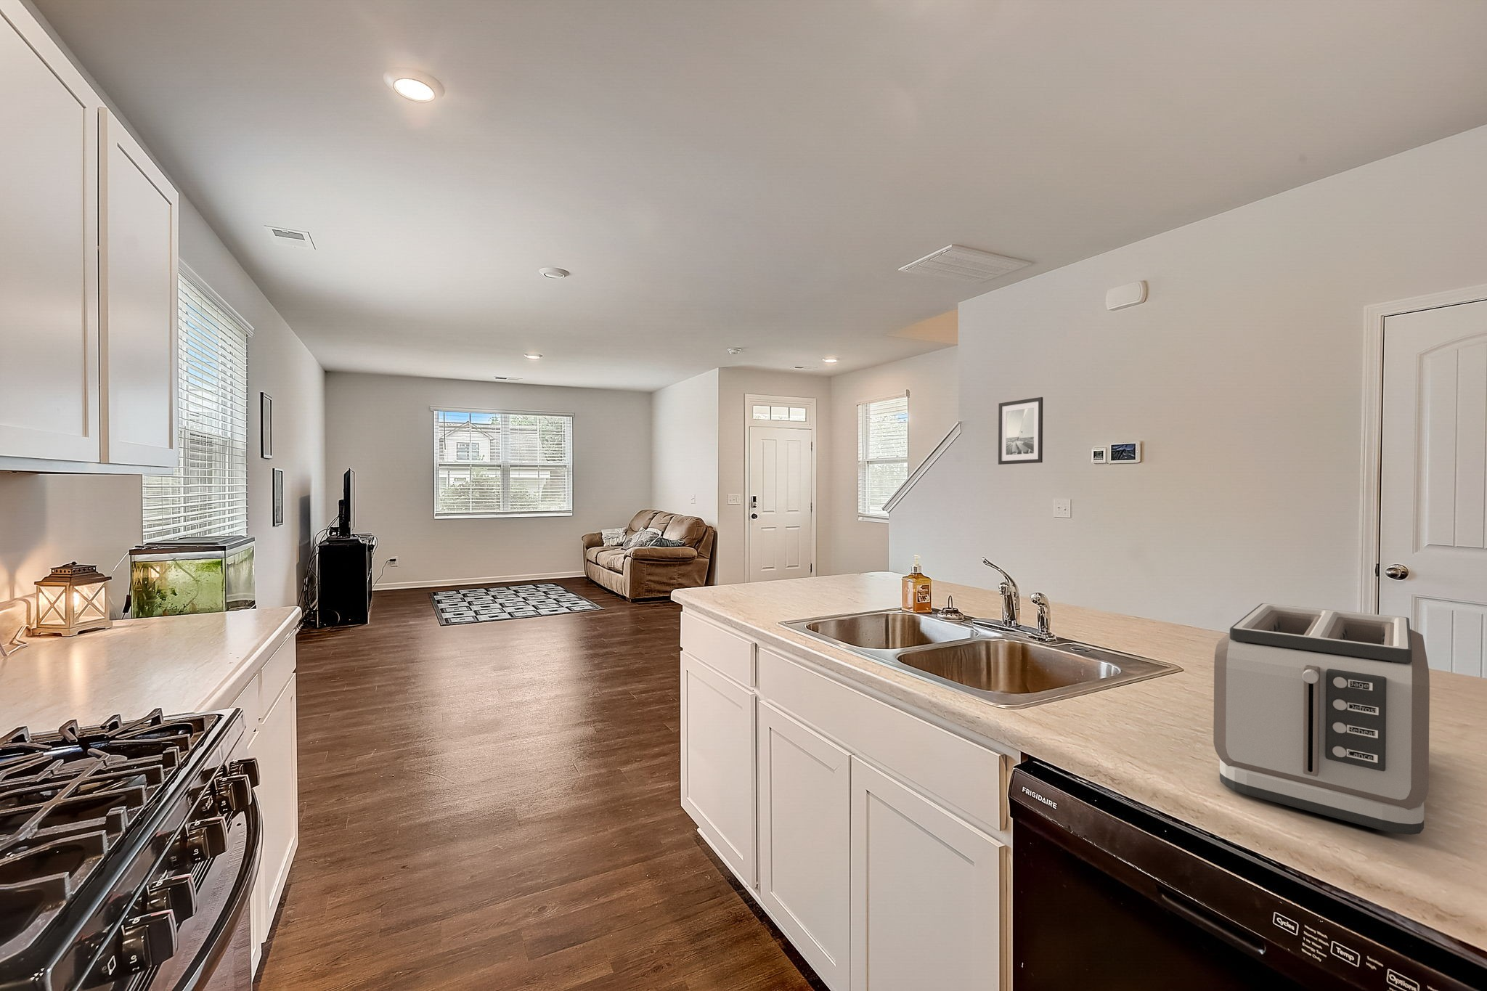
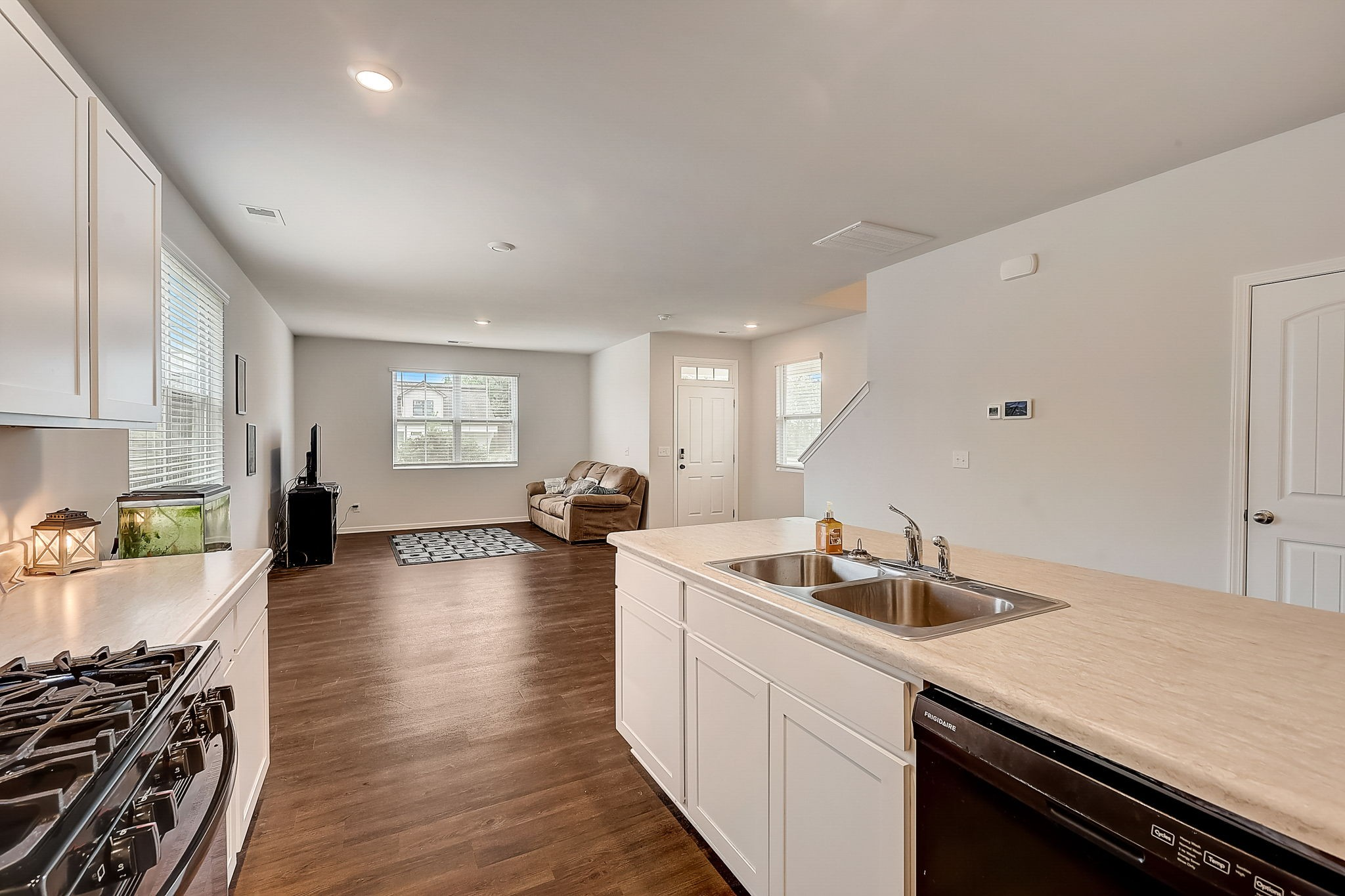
- toaster [1213,603,1431,836]
- wall art [997,396,1044,466]
